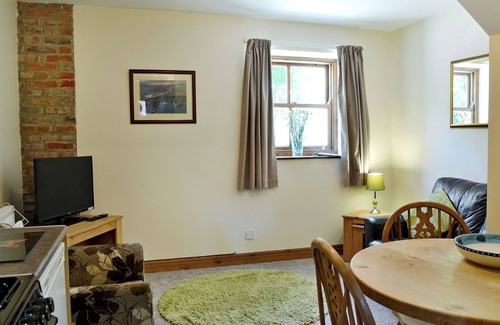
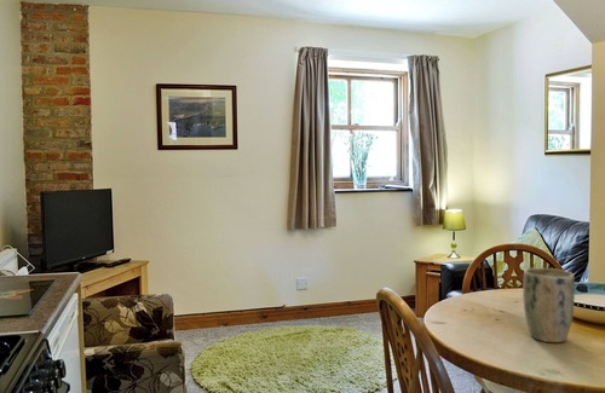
+ plant pot [522,267,576,343]
